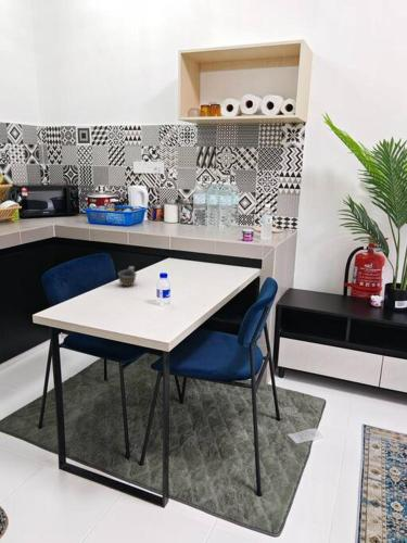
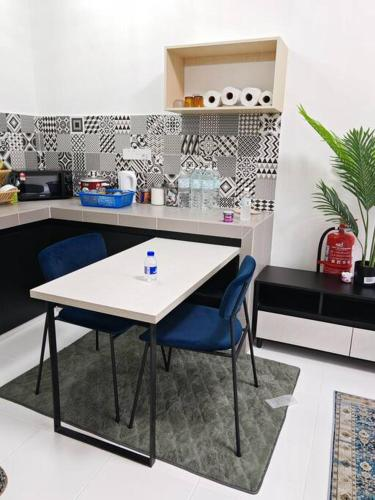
- cup [117,265,138,287]
